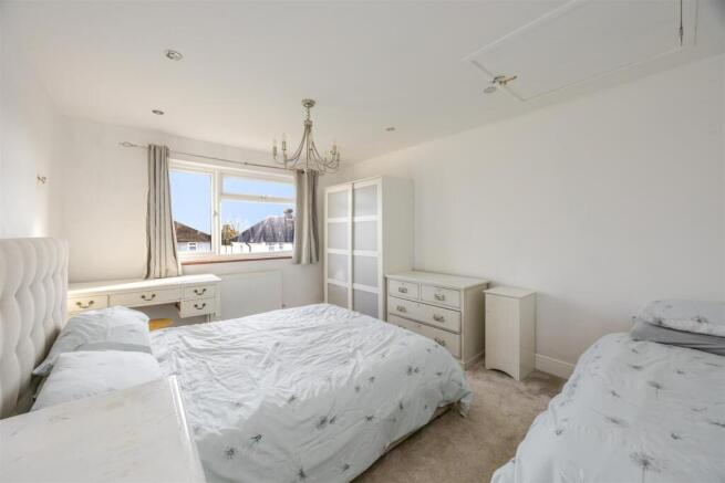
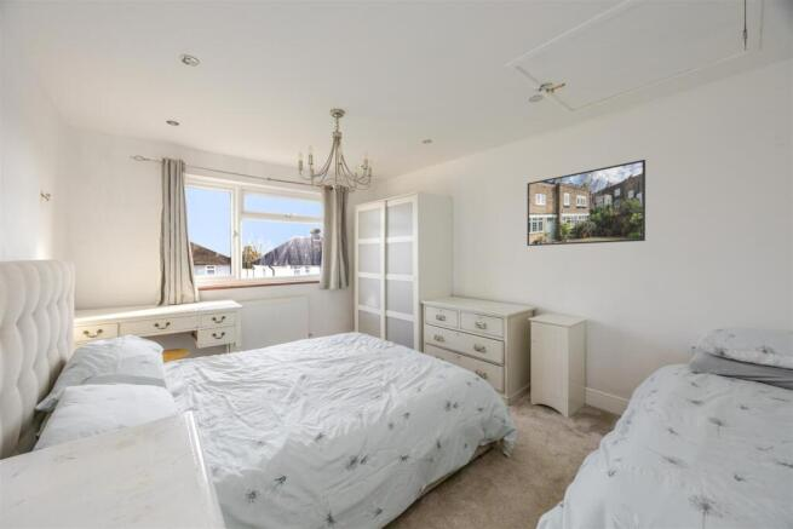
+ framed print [525,159,647,247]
